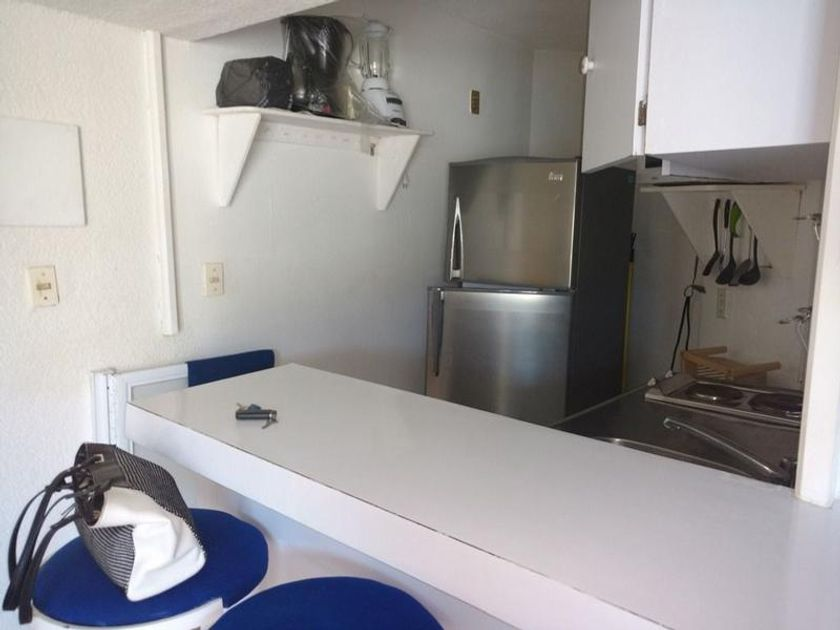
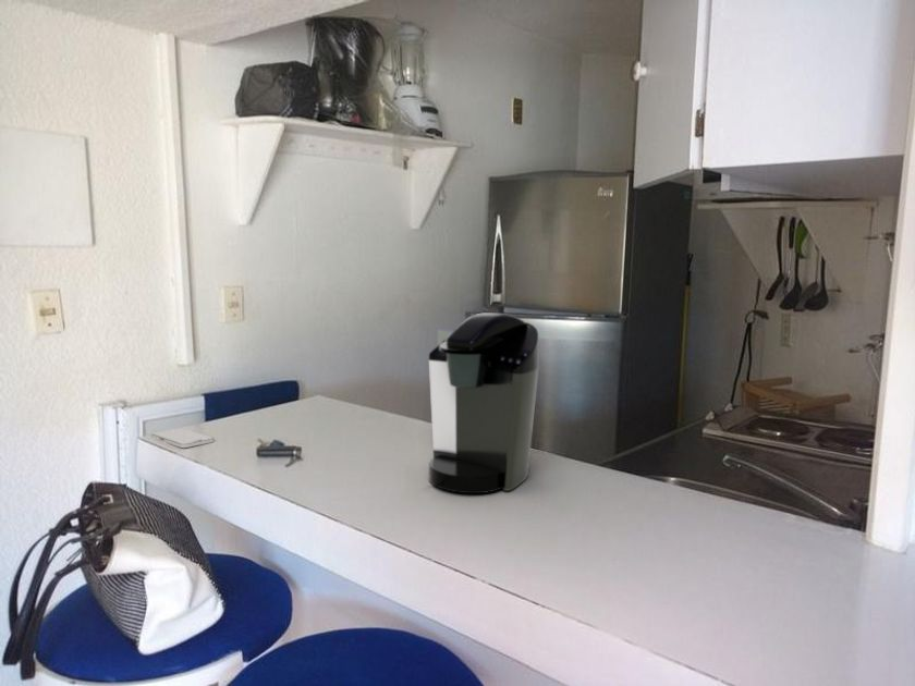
+ coffee maker [428,311,540,494]
+ smartphone [150,427,215,449]
